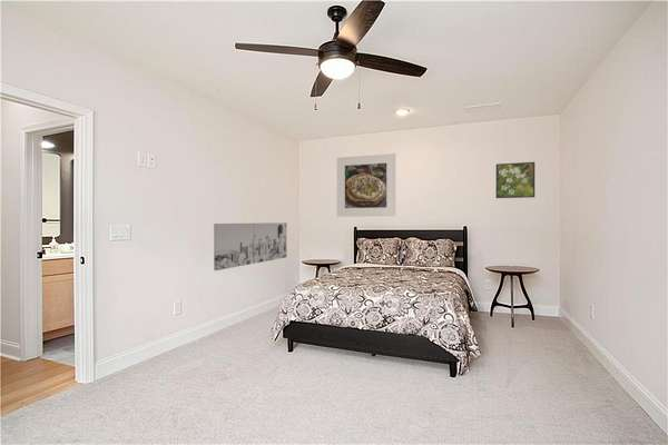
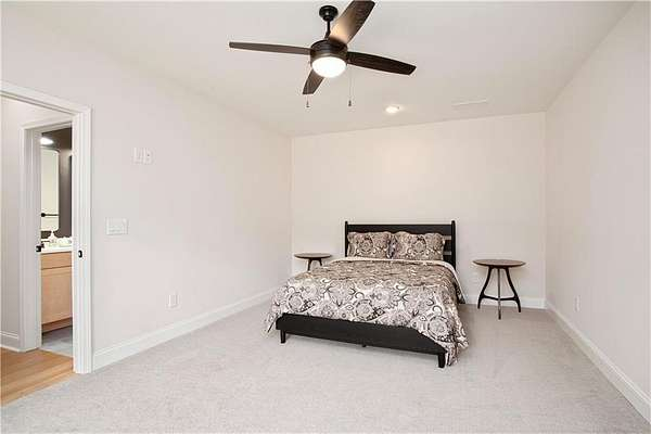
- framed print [495,161,536,199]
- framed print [336,152,396,218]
- wall art [213,221,288,271]
